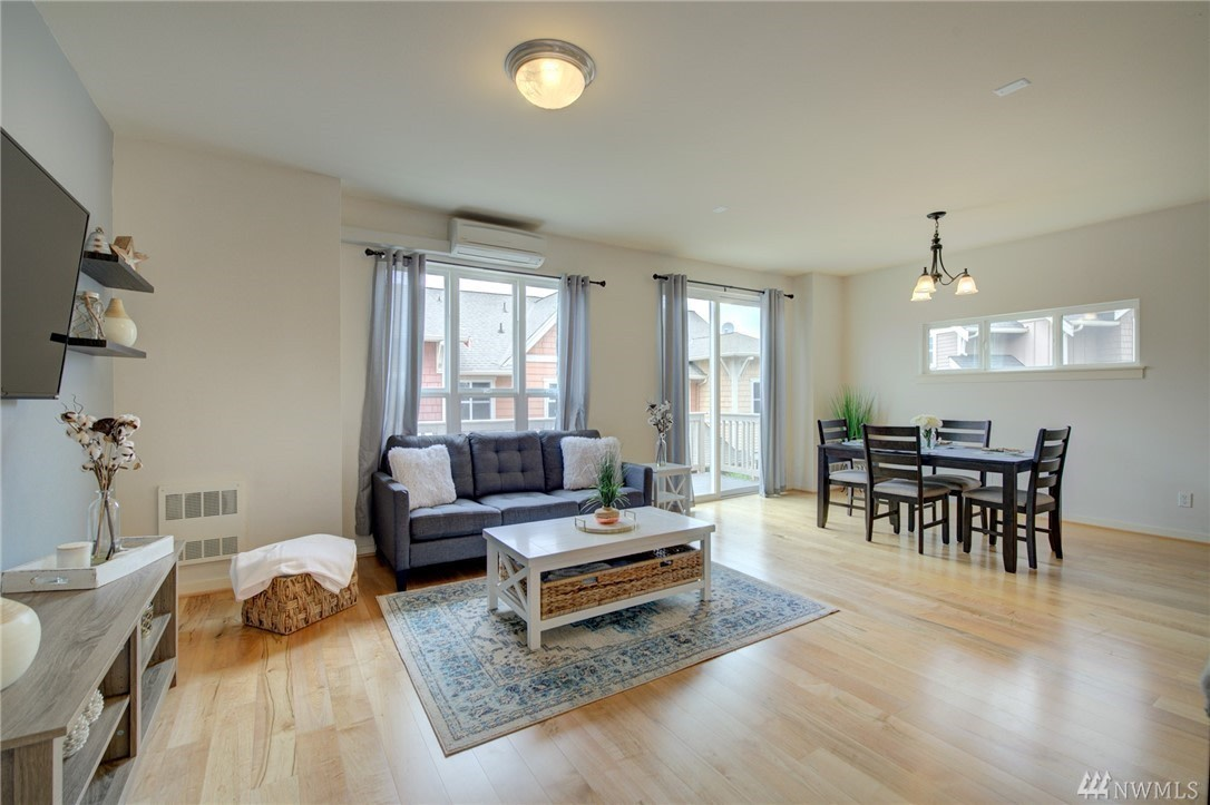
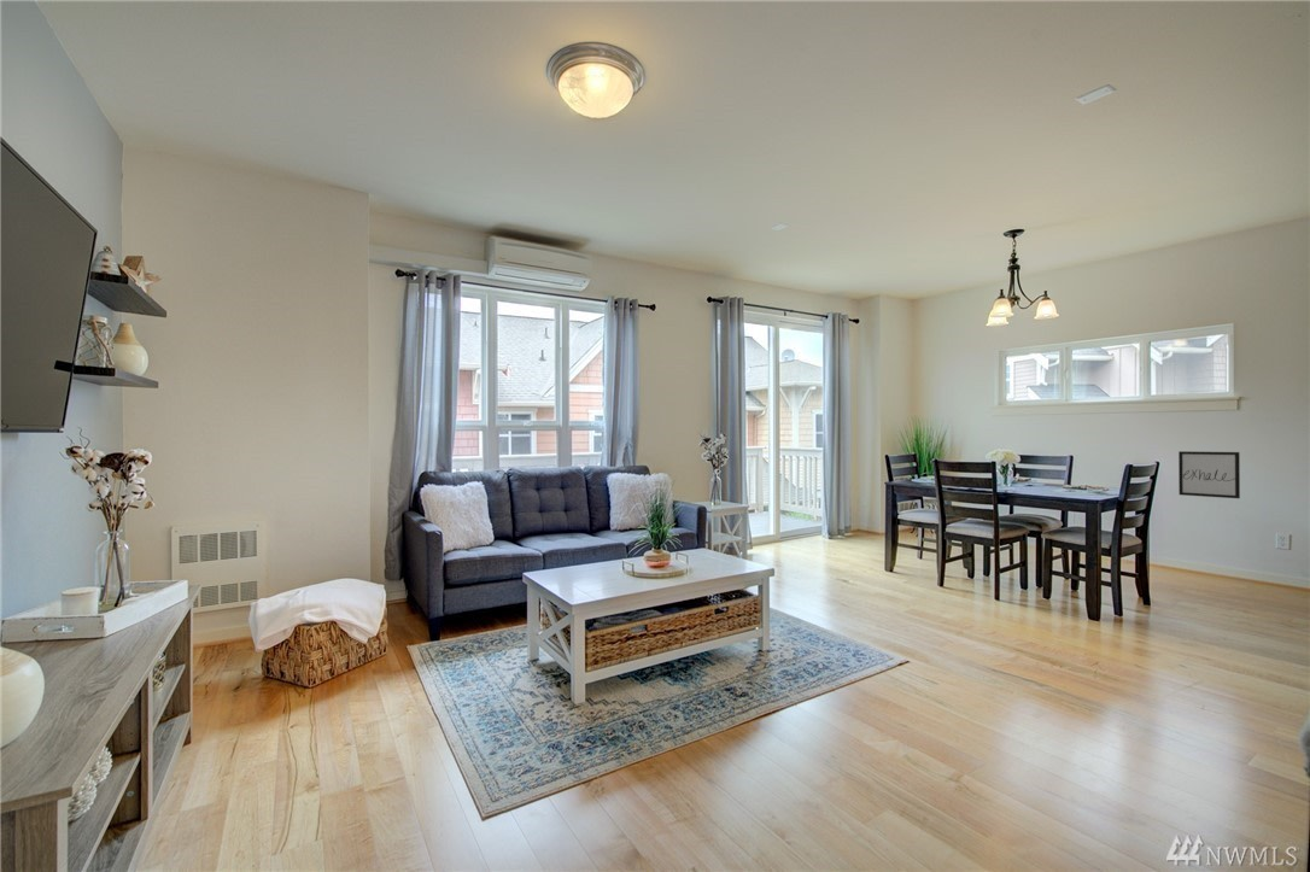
+ wall art [1177,450,1241,499]
